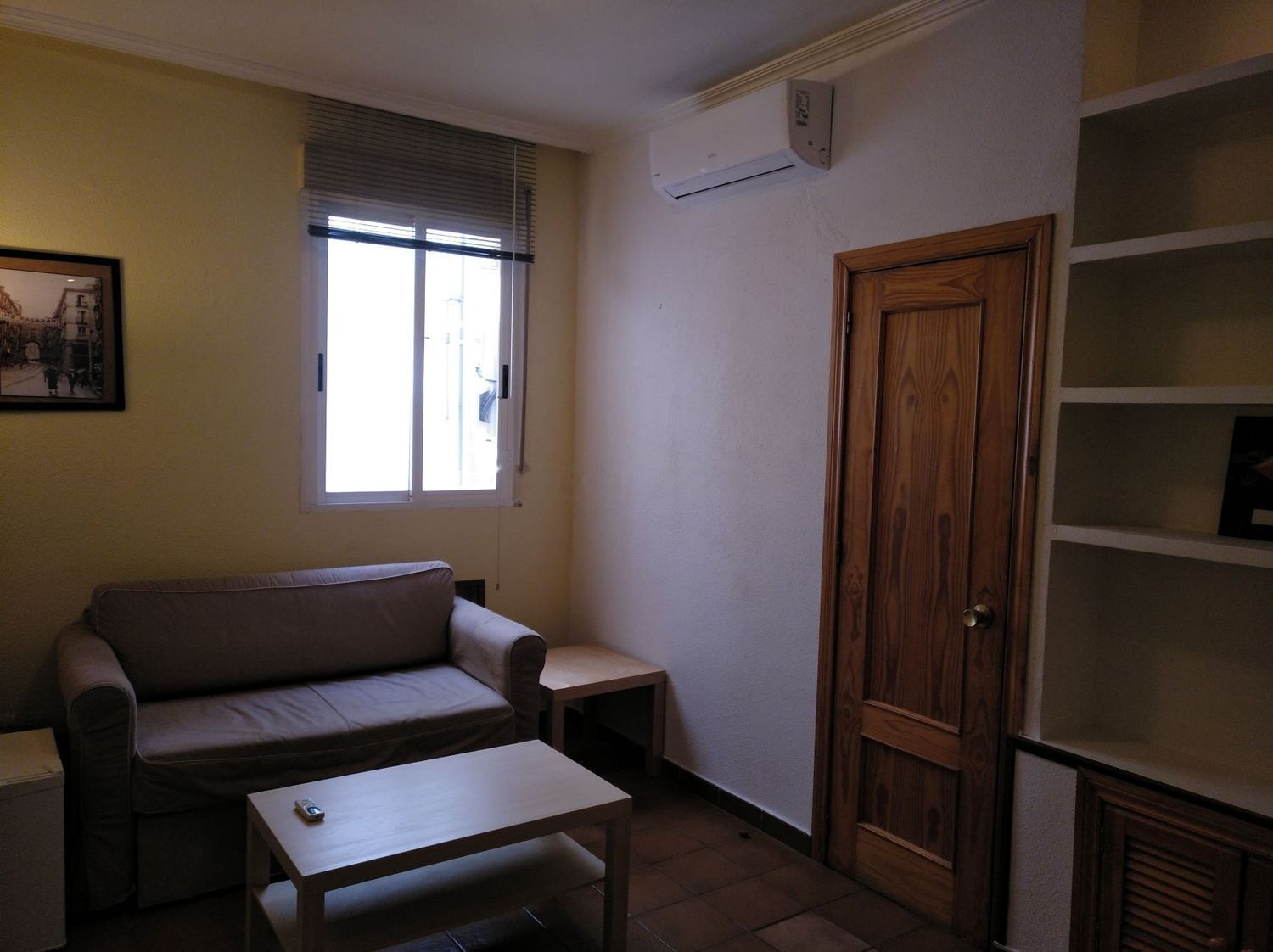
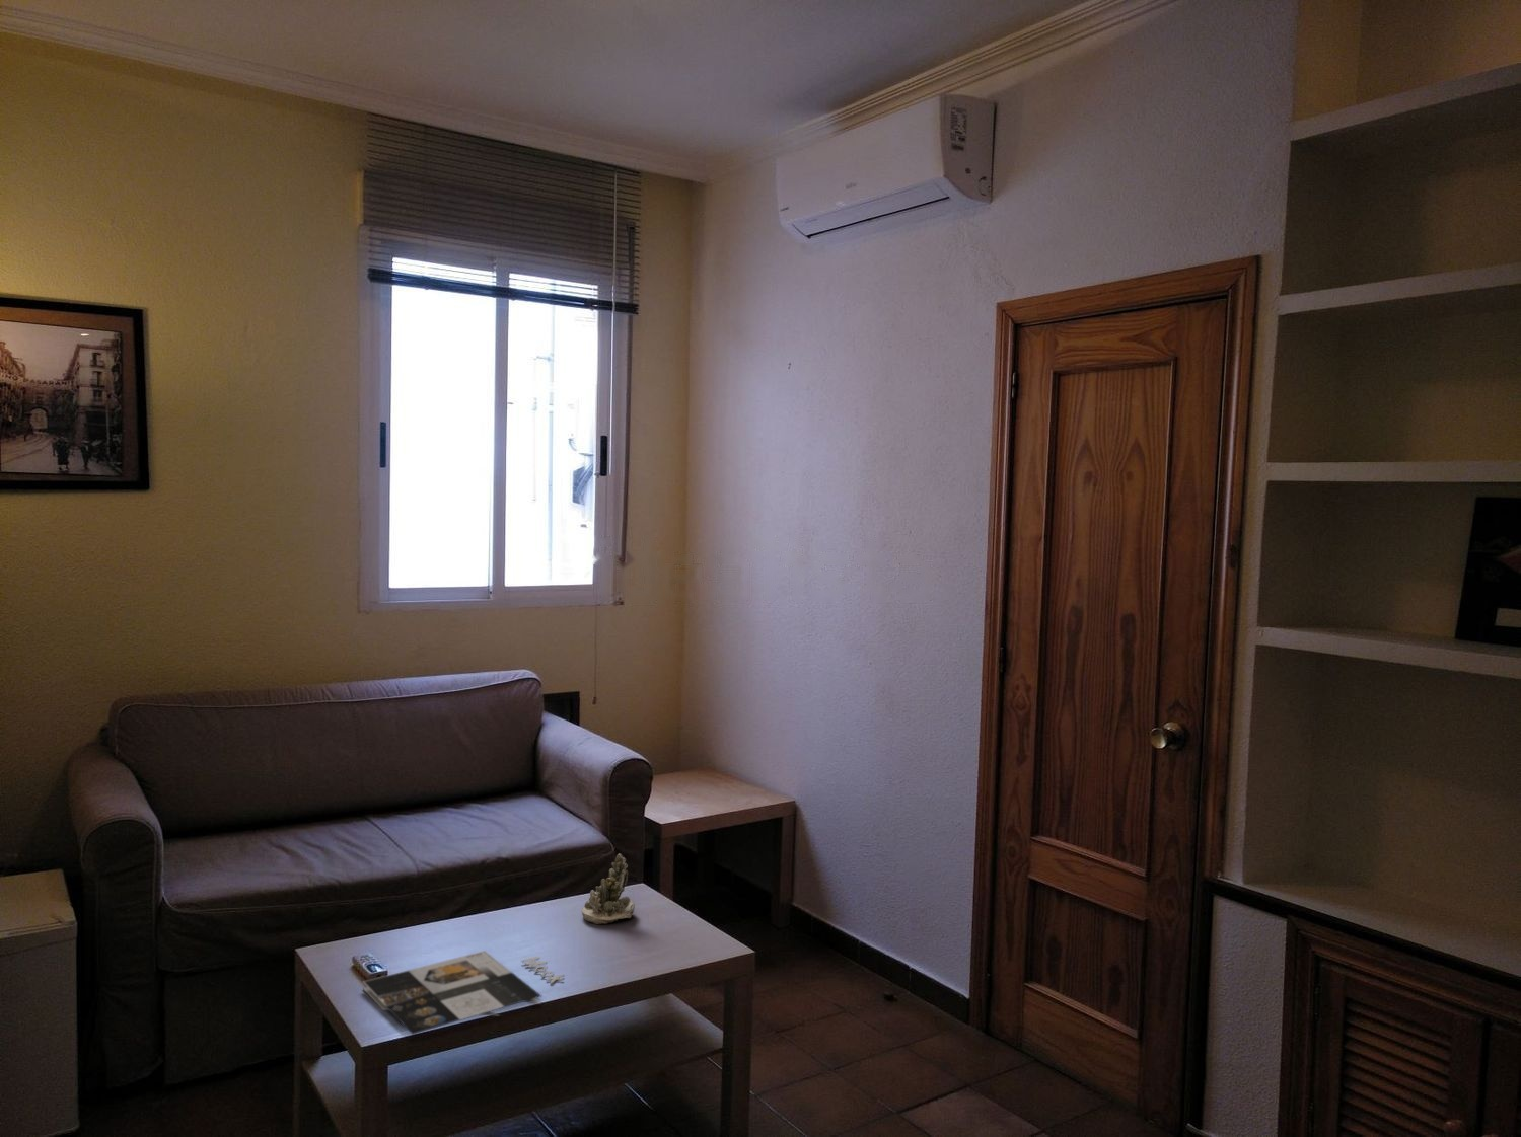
+ succulent planter [581,853,636,926]
+ magazine [362,949,565,1035]
